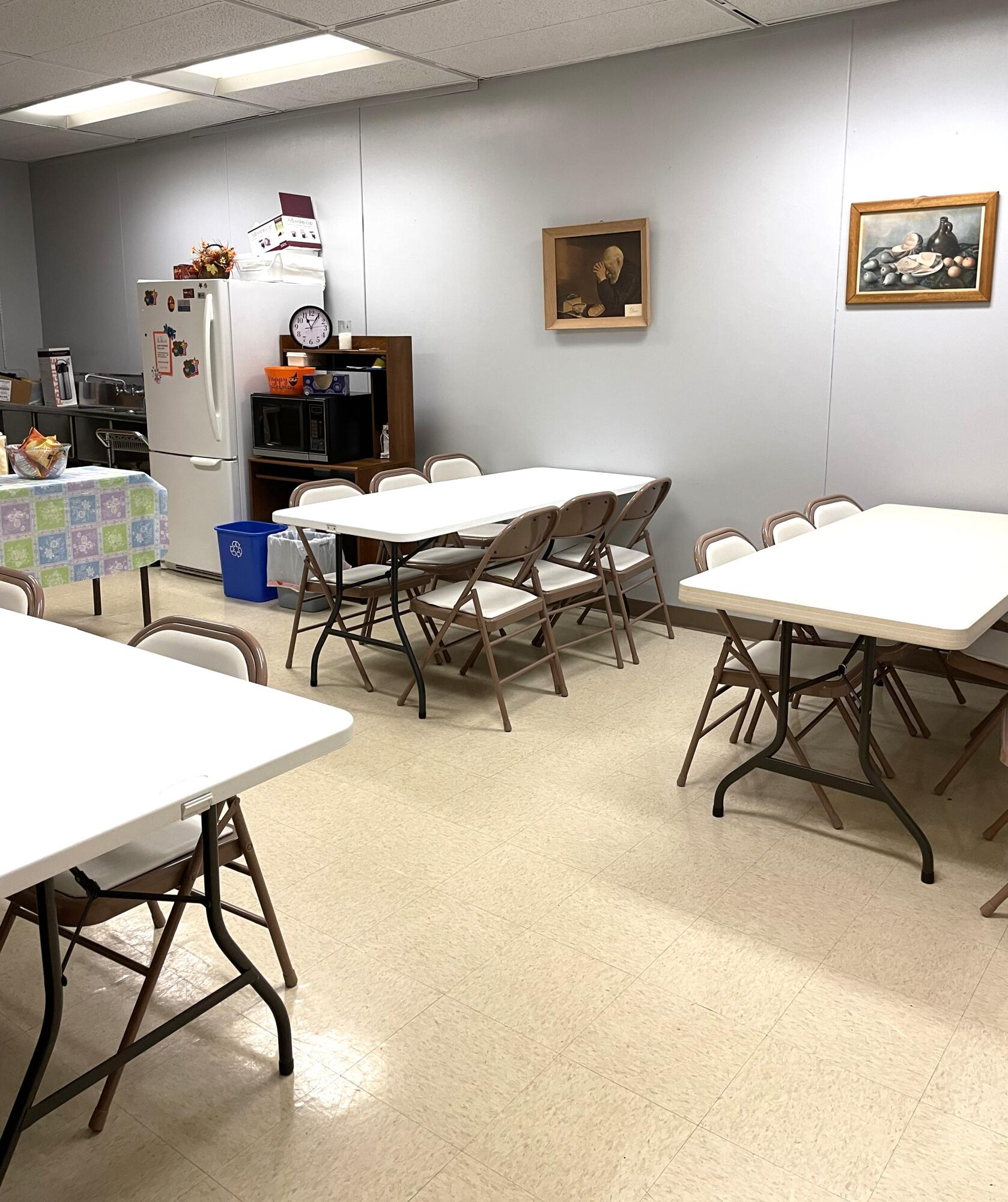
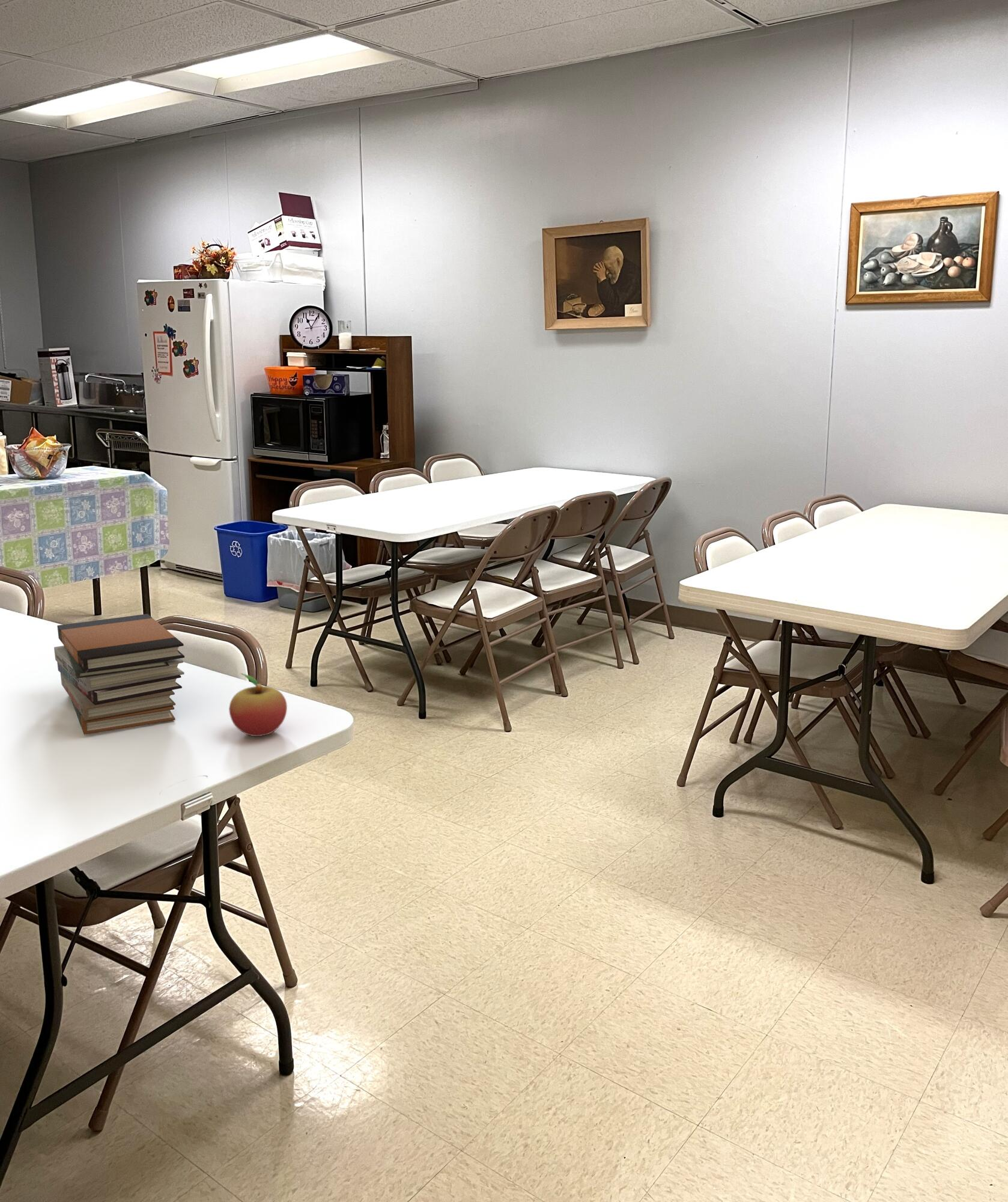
+ book stack [53,614,185,735]
+ fruit [228,673,288,737]
